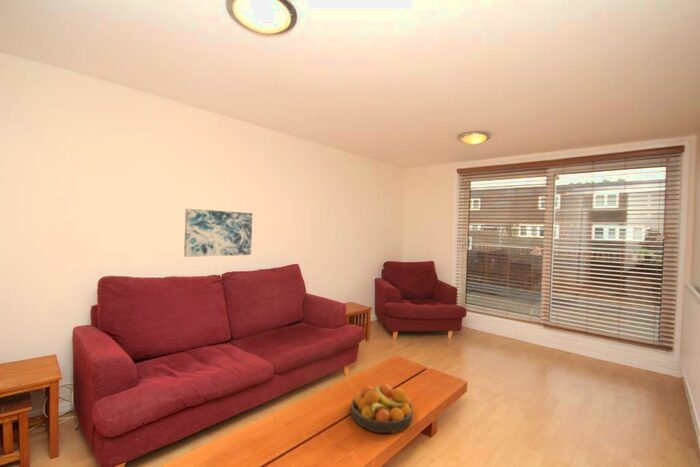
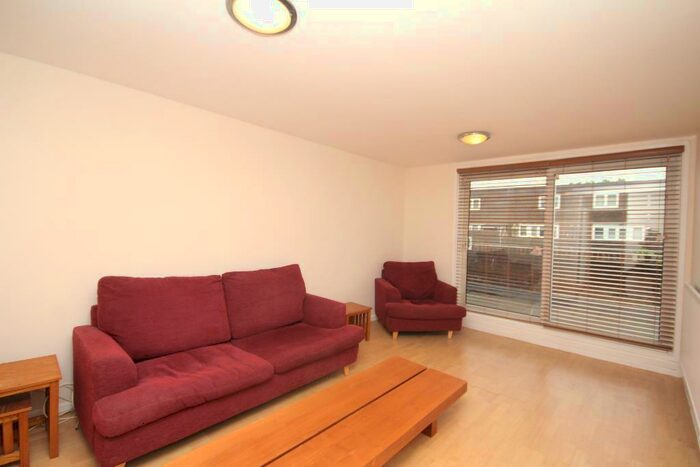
- fruit bowl [350,383,414,434]
- wall art [183,208,253,258]
